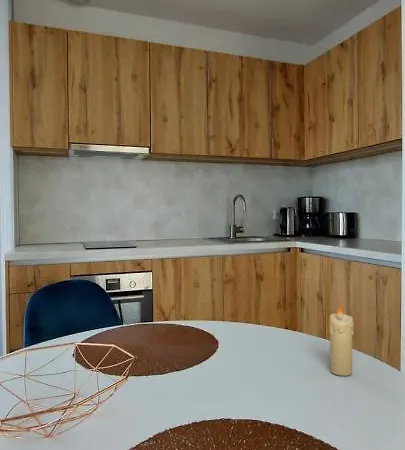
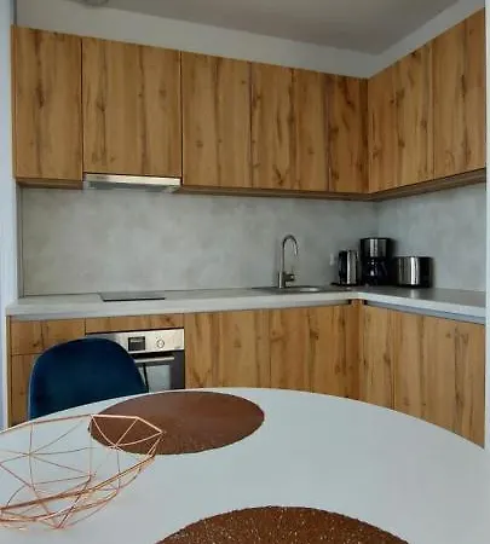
- candle [328,304,355,377]
